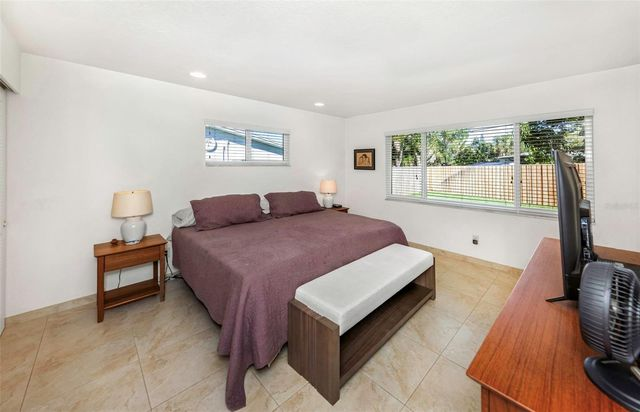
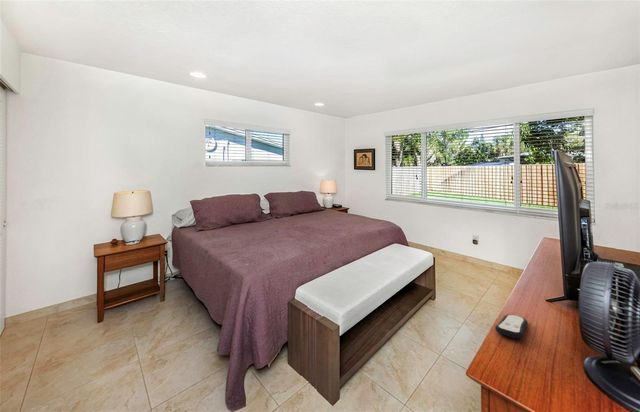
+ remote control [494,313,529,340]
